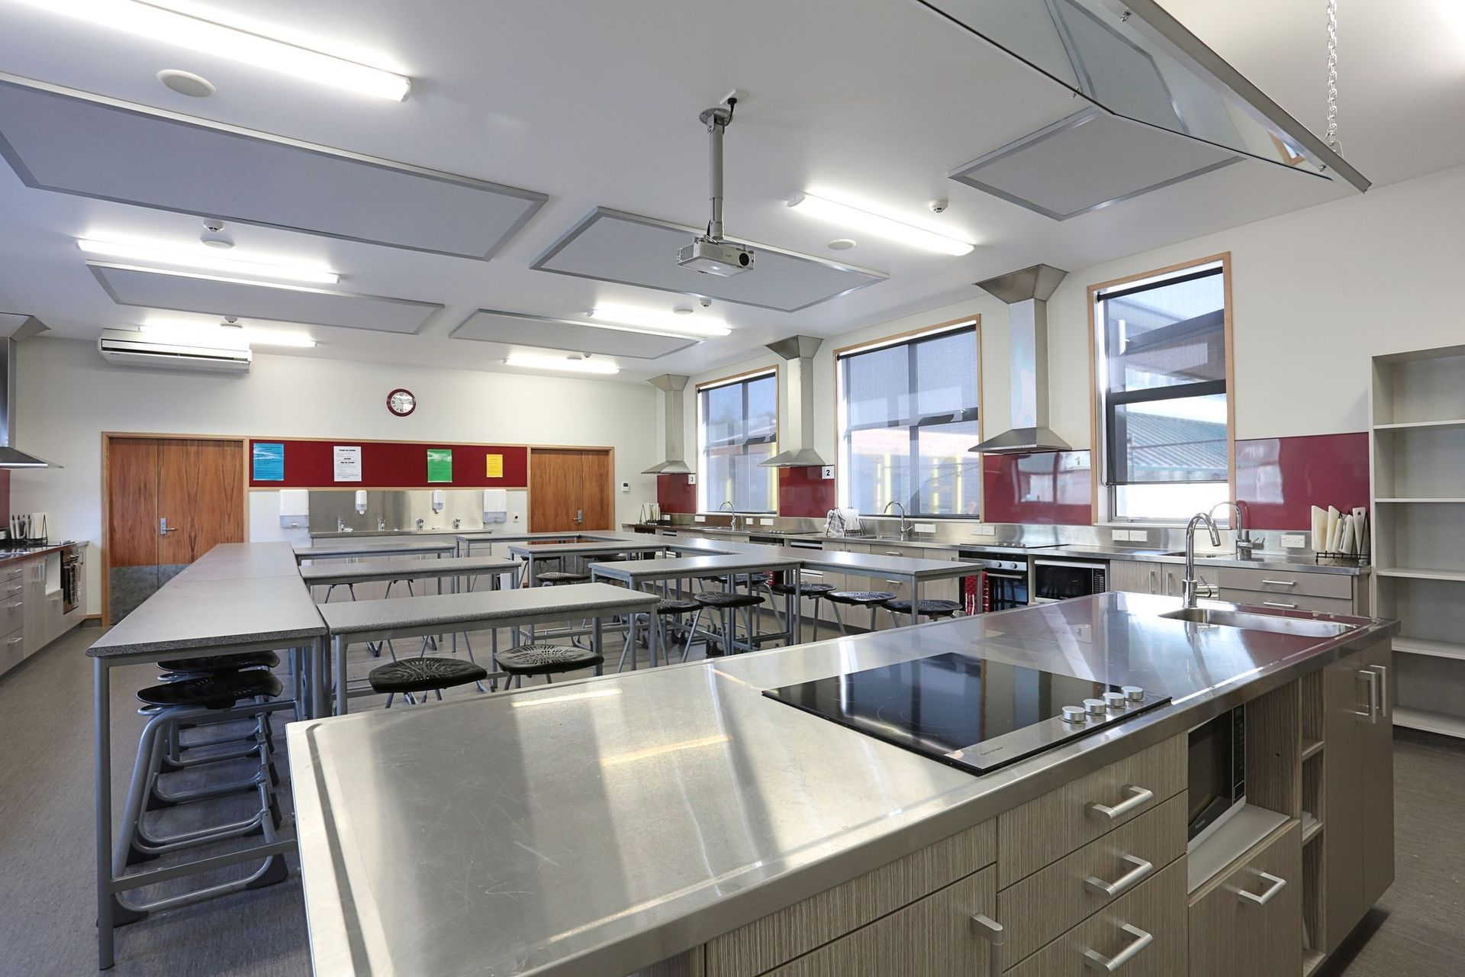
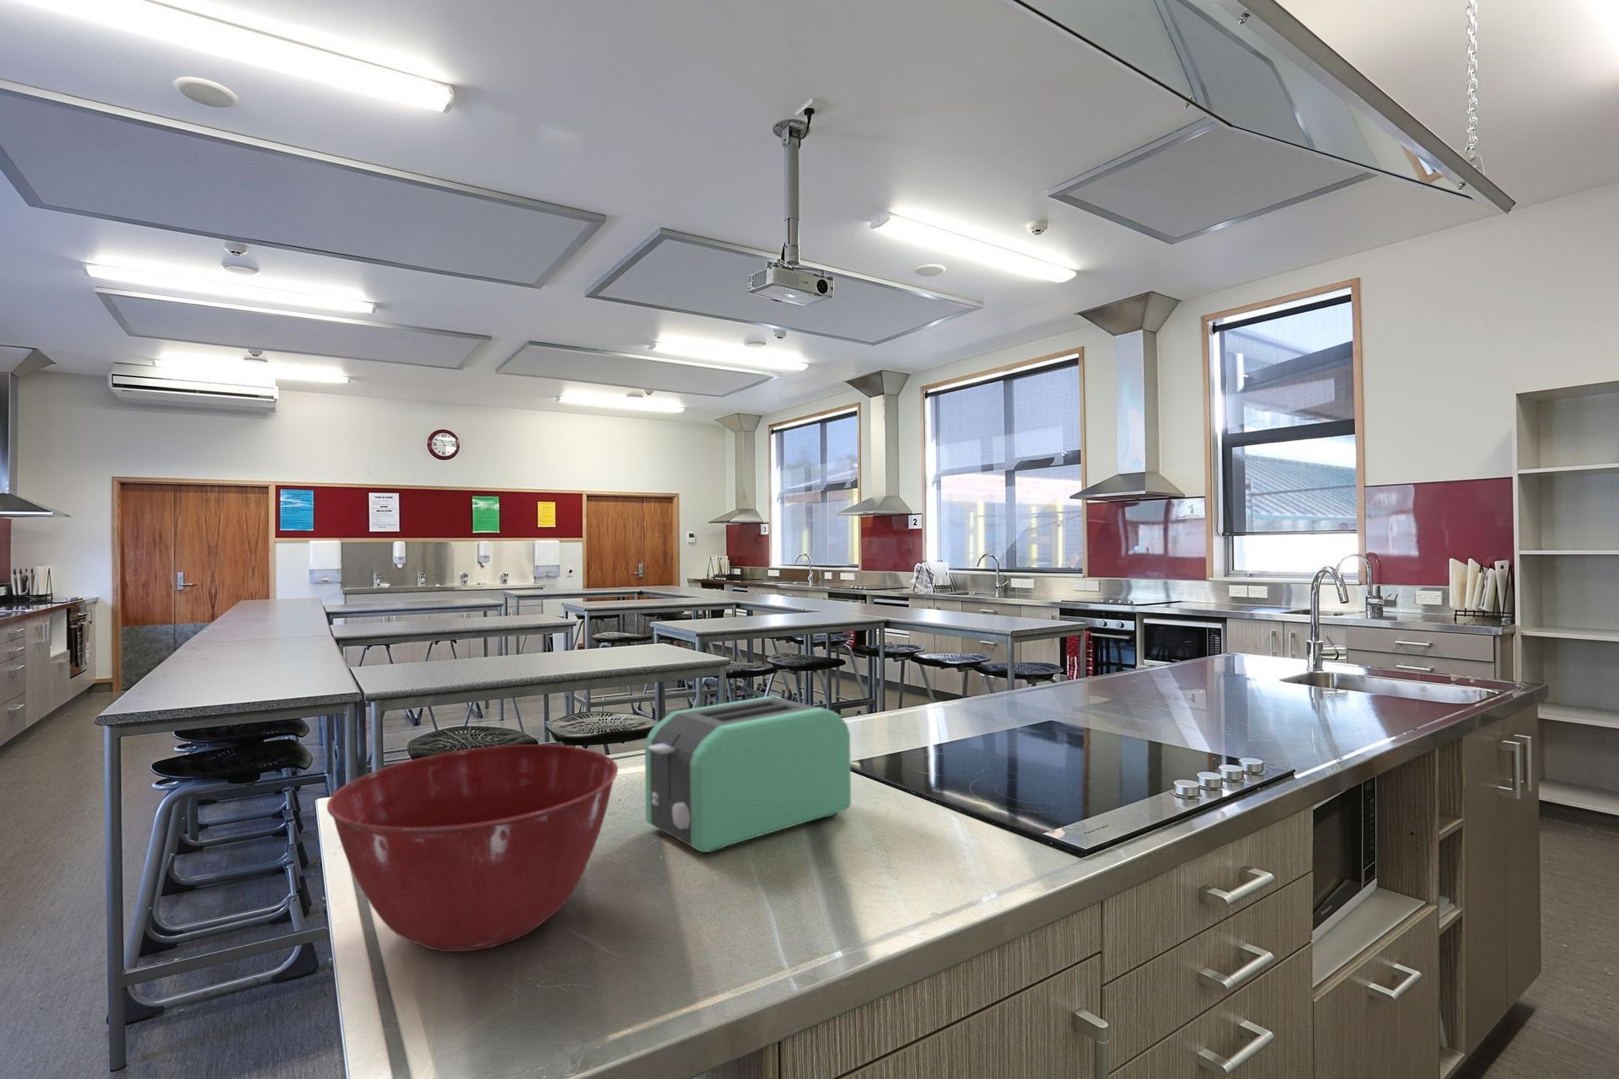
+ toaster [644,695,852,854]
+ mixing bowl [326,743,619,953]
